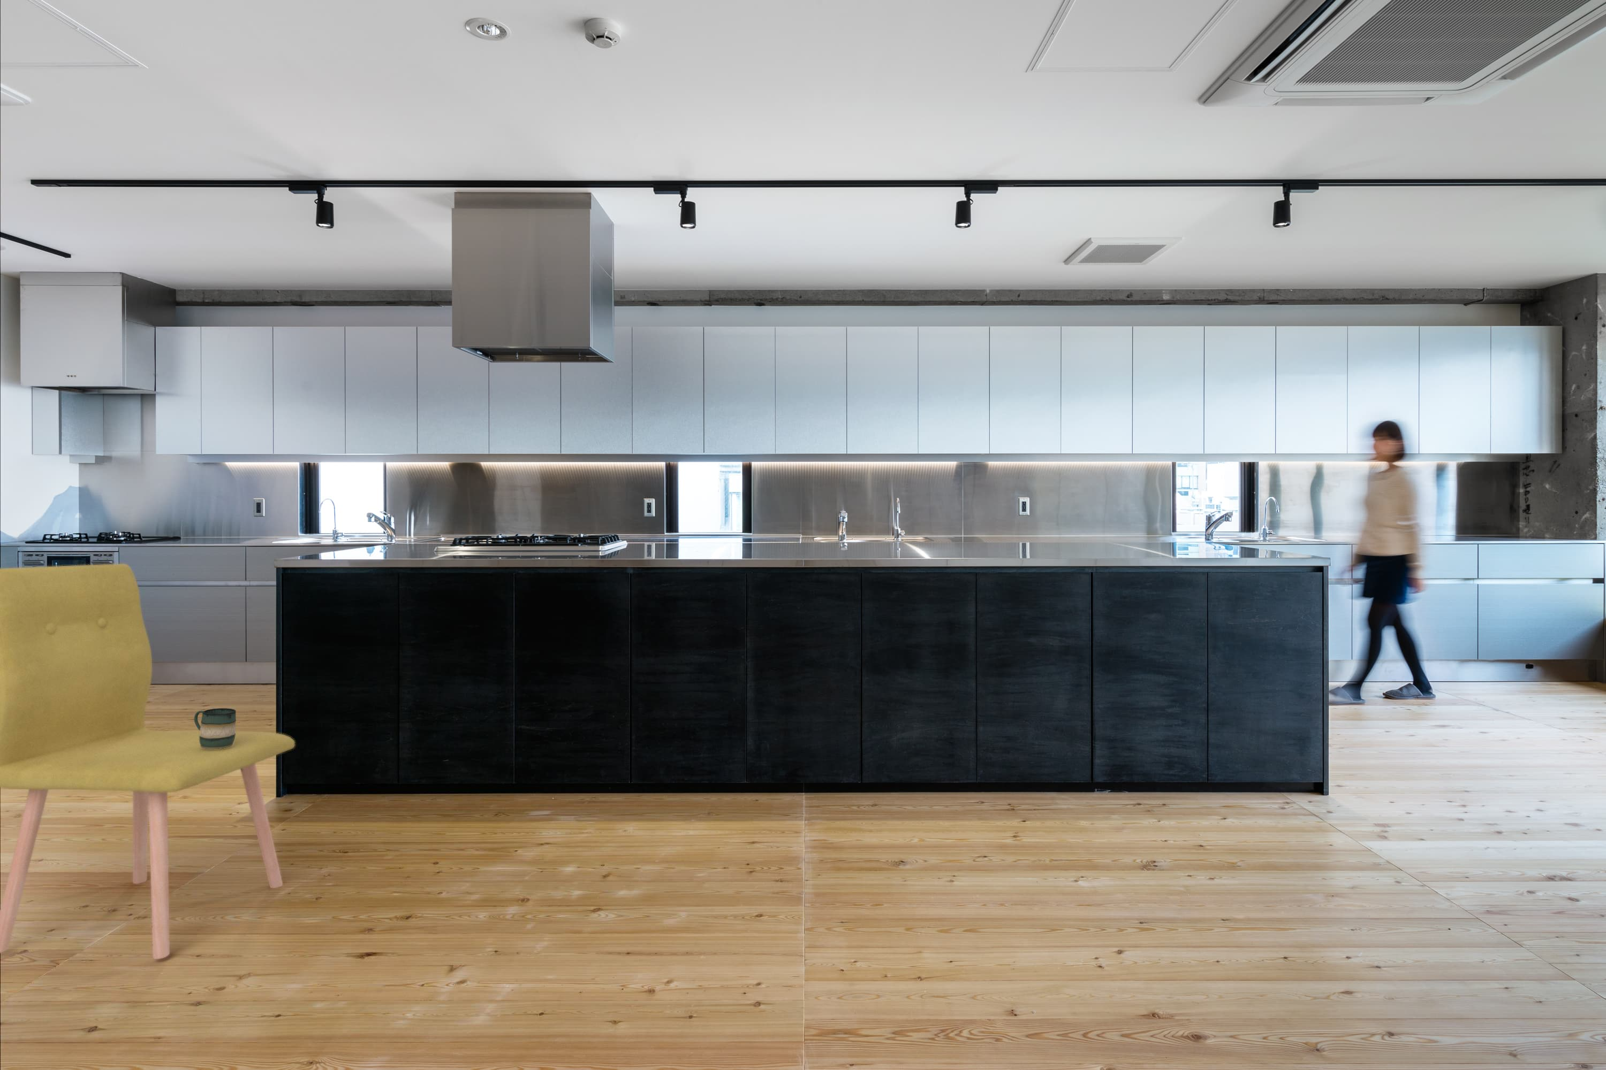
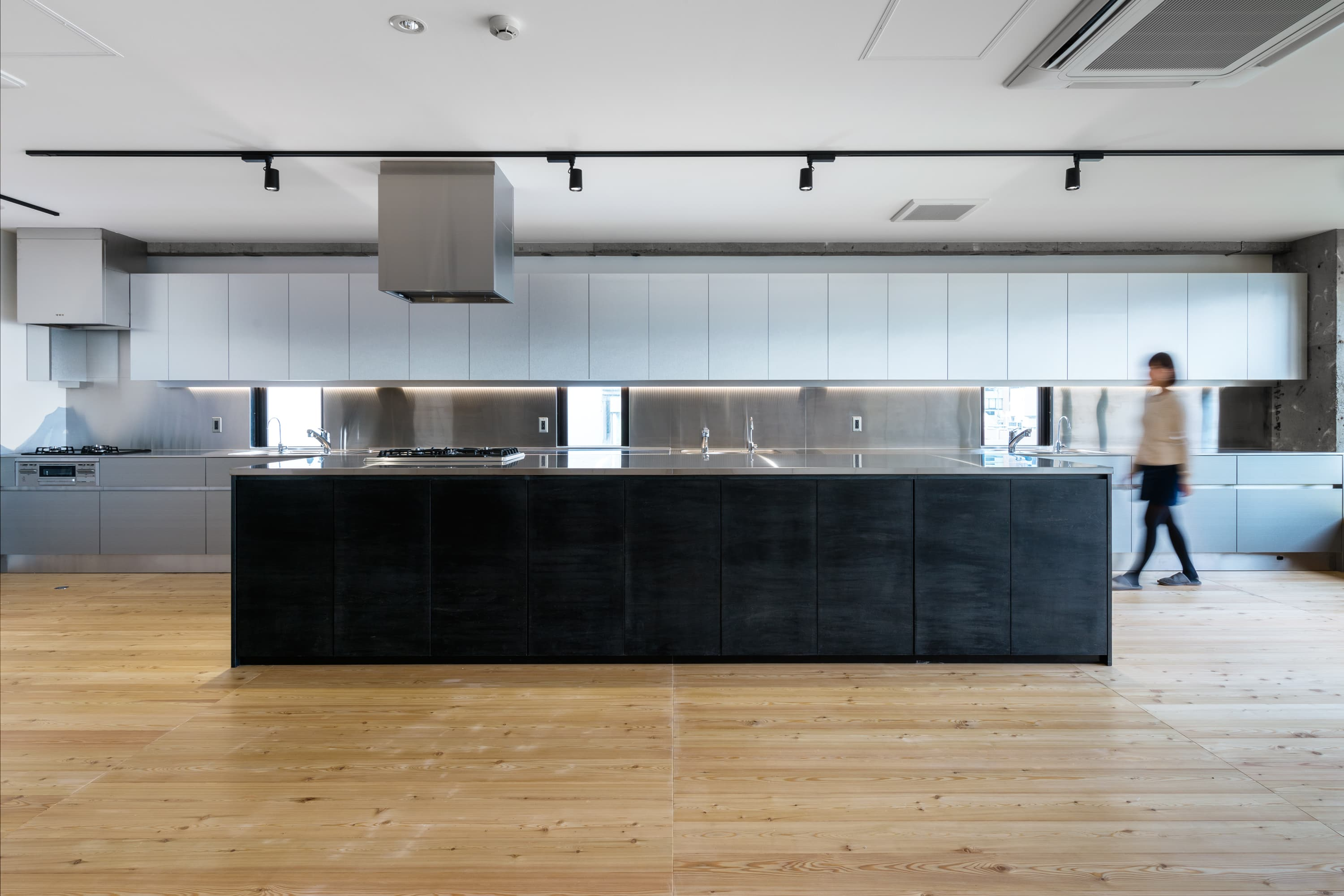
- chair [0,564,295,960]
- mug [194,708,237,749]
